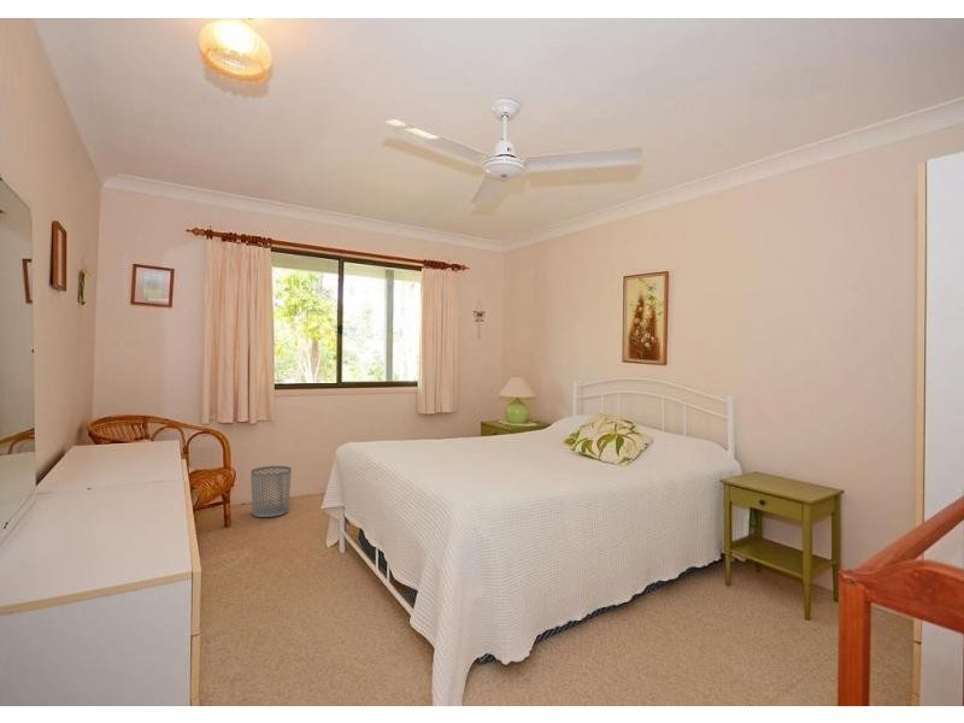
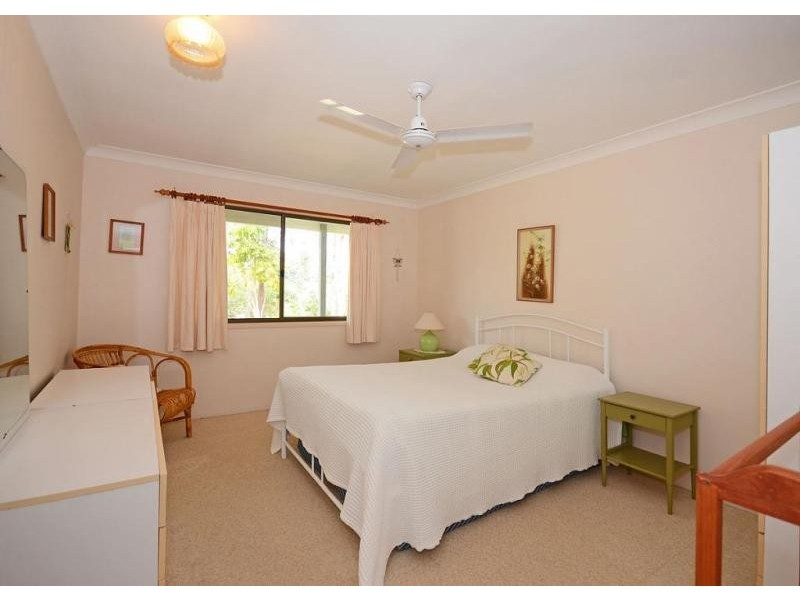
- waste bin [249,465,293,518]
